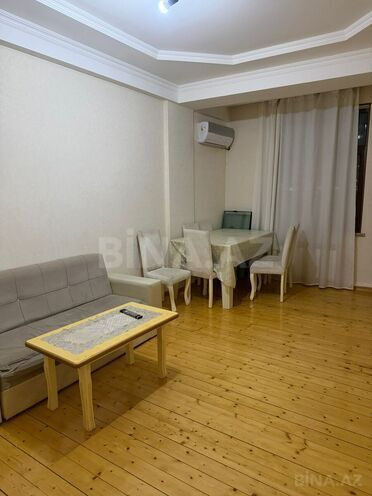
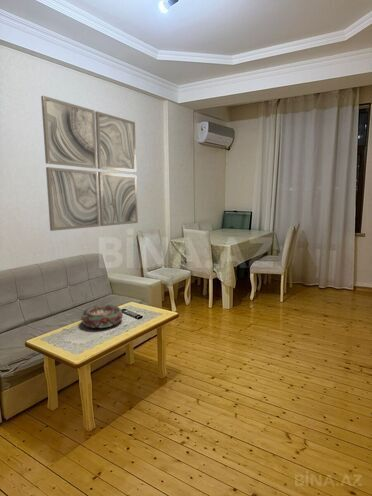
+ decorative bowl [80,304,124,329]
+ wall art [40,95,139,232]
